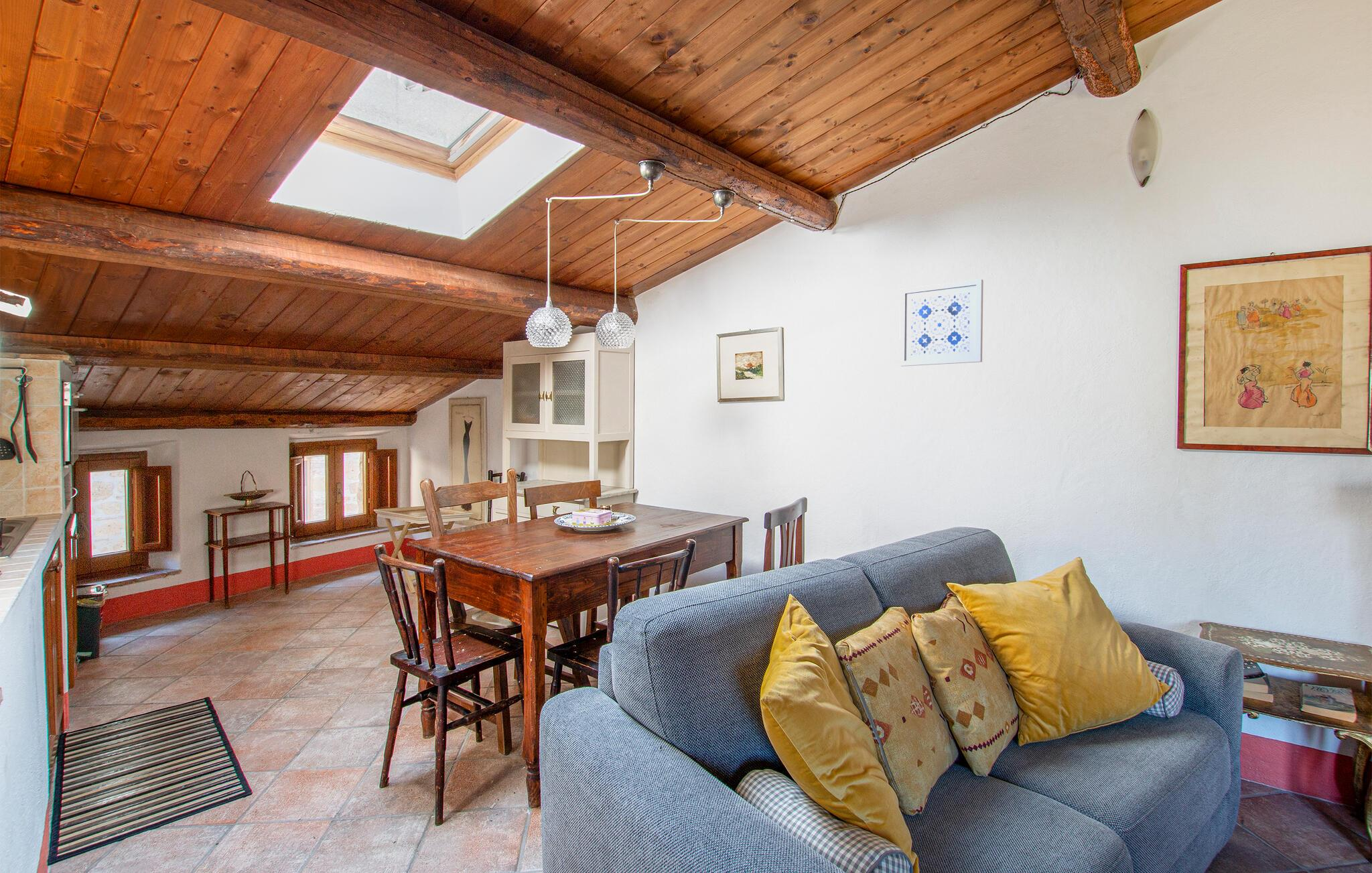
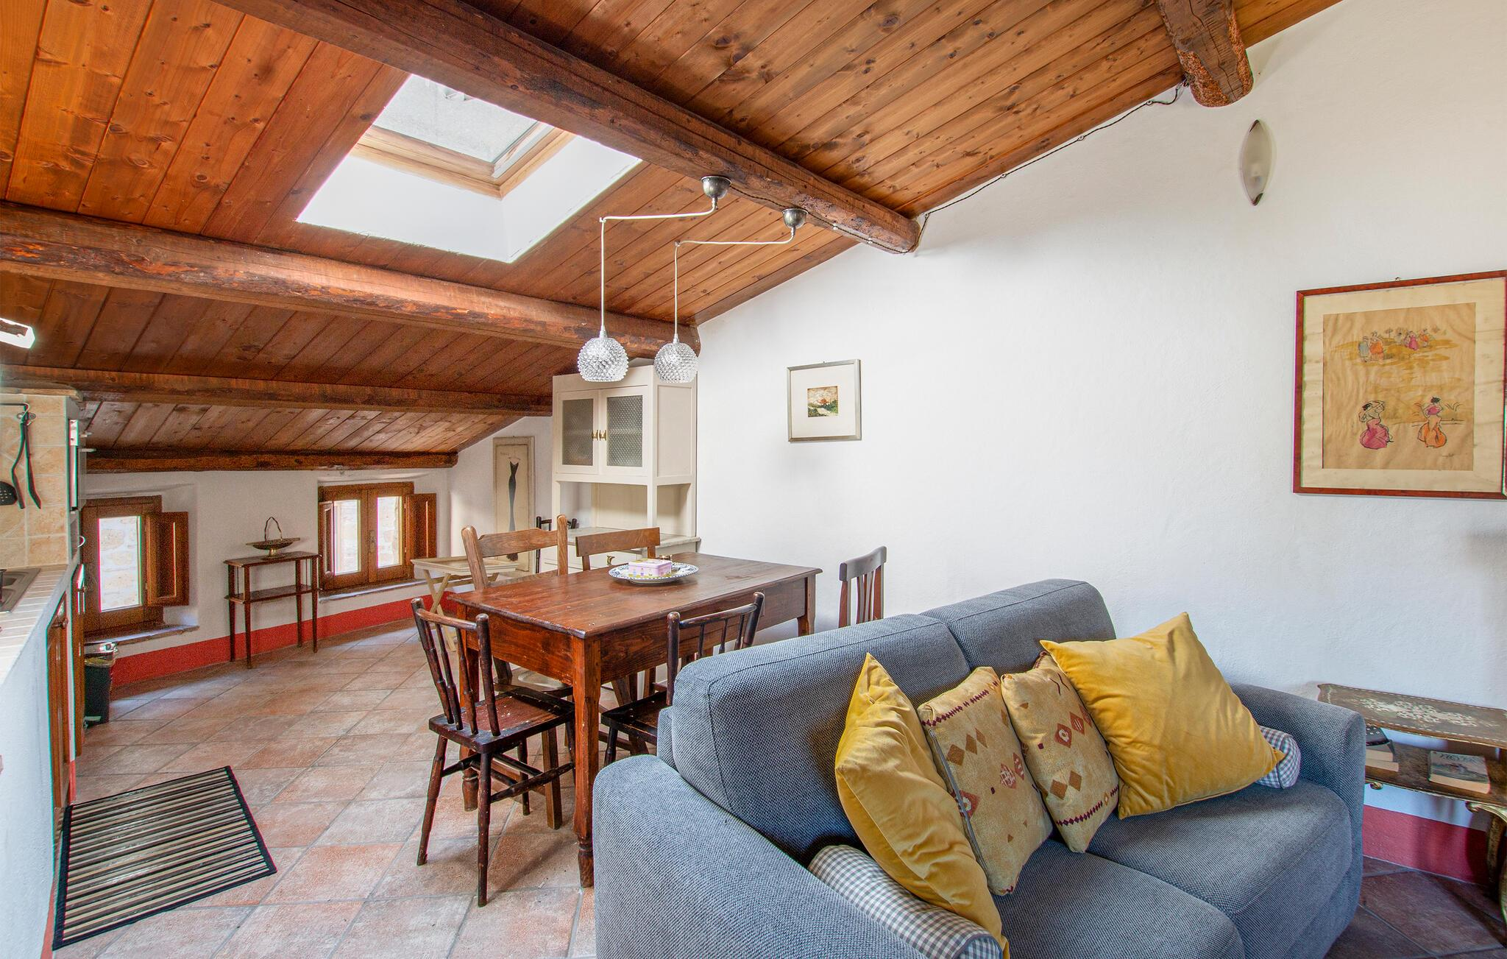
- wall art [899,279,984,367]
